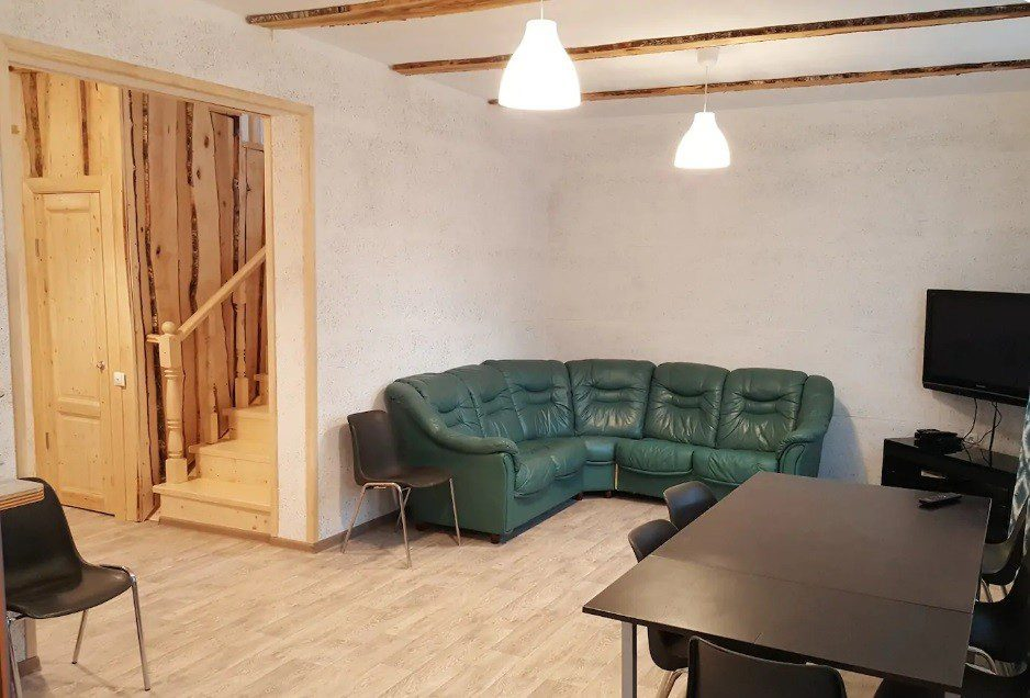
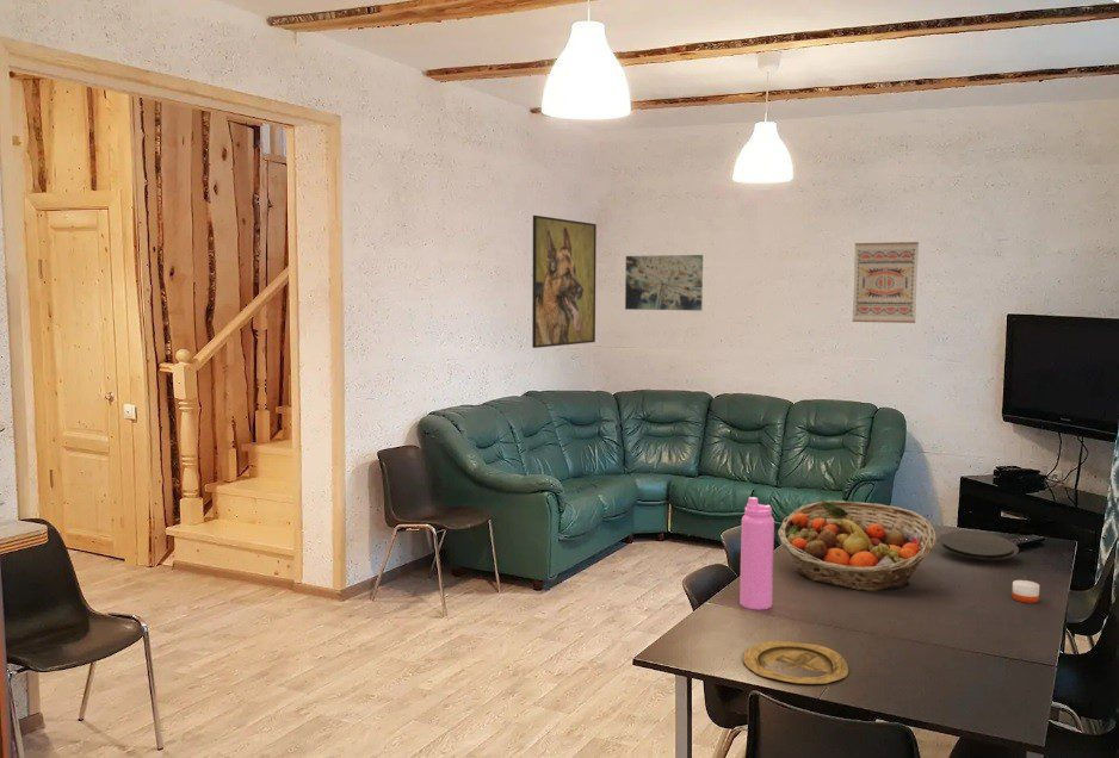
+ wall art [624,254,704,312]
+ candle [1010,576,1040,604]
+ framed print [531,215,598,349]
+ plate [742,640,849,685]
+ wall art [851,241,920,324]
+ water bottle [738,496,775,611]
+ fruit basket [777,499,938,592]
+ plate [935,530,1020,561]
